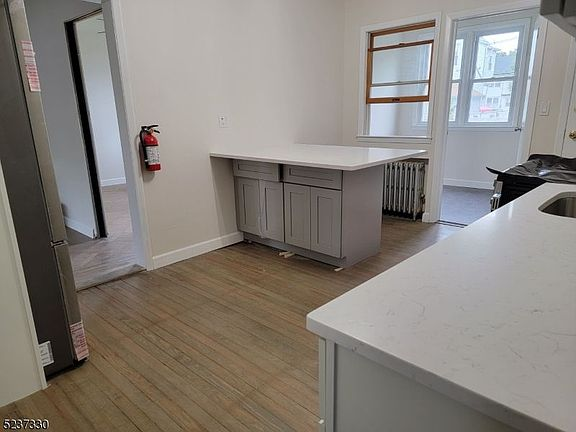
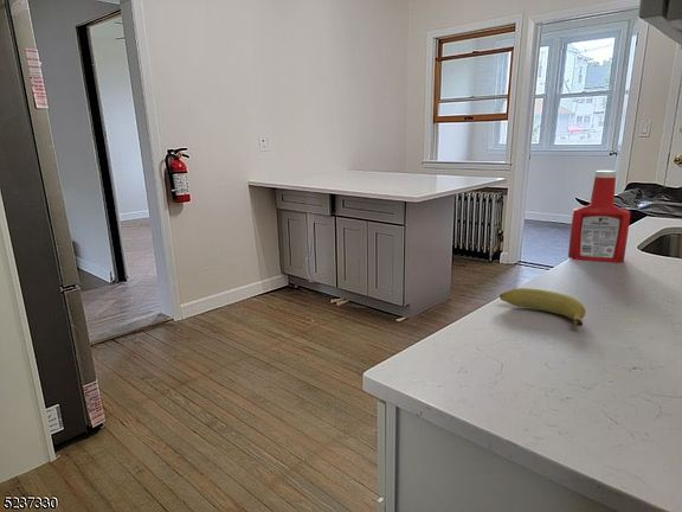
+ soap bottle [567,169,632,264]
+ banana [498,287,587,327]
